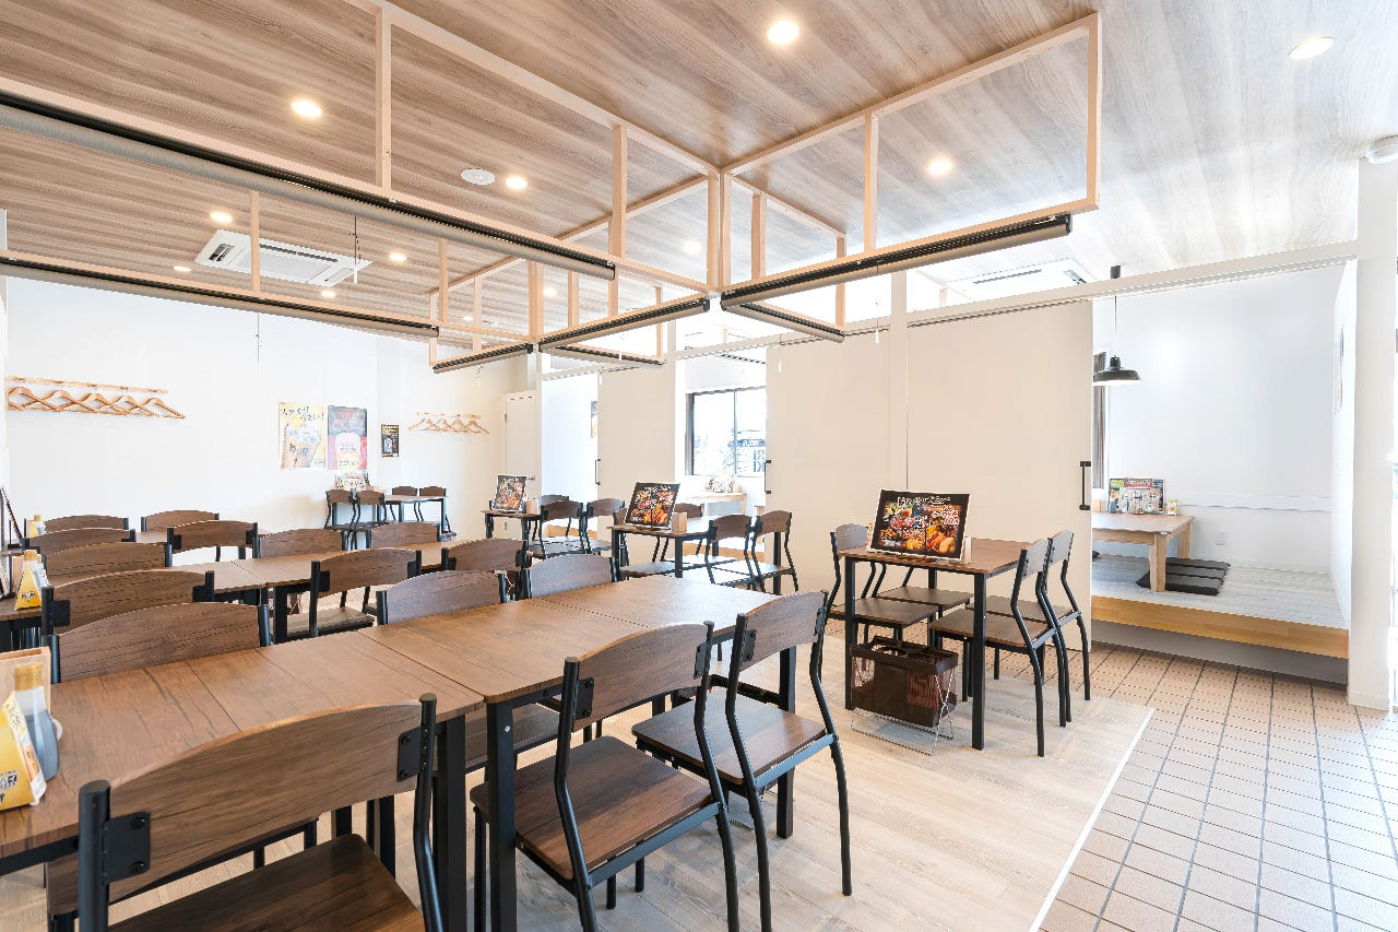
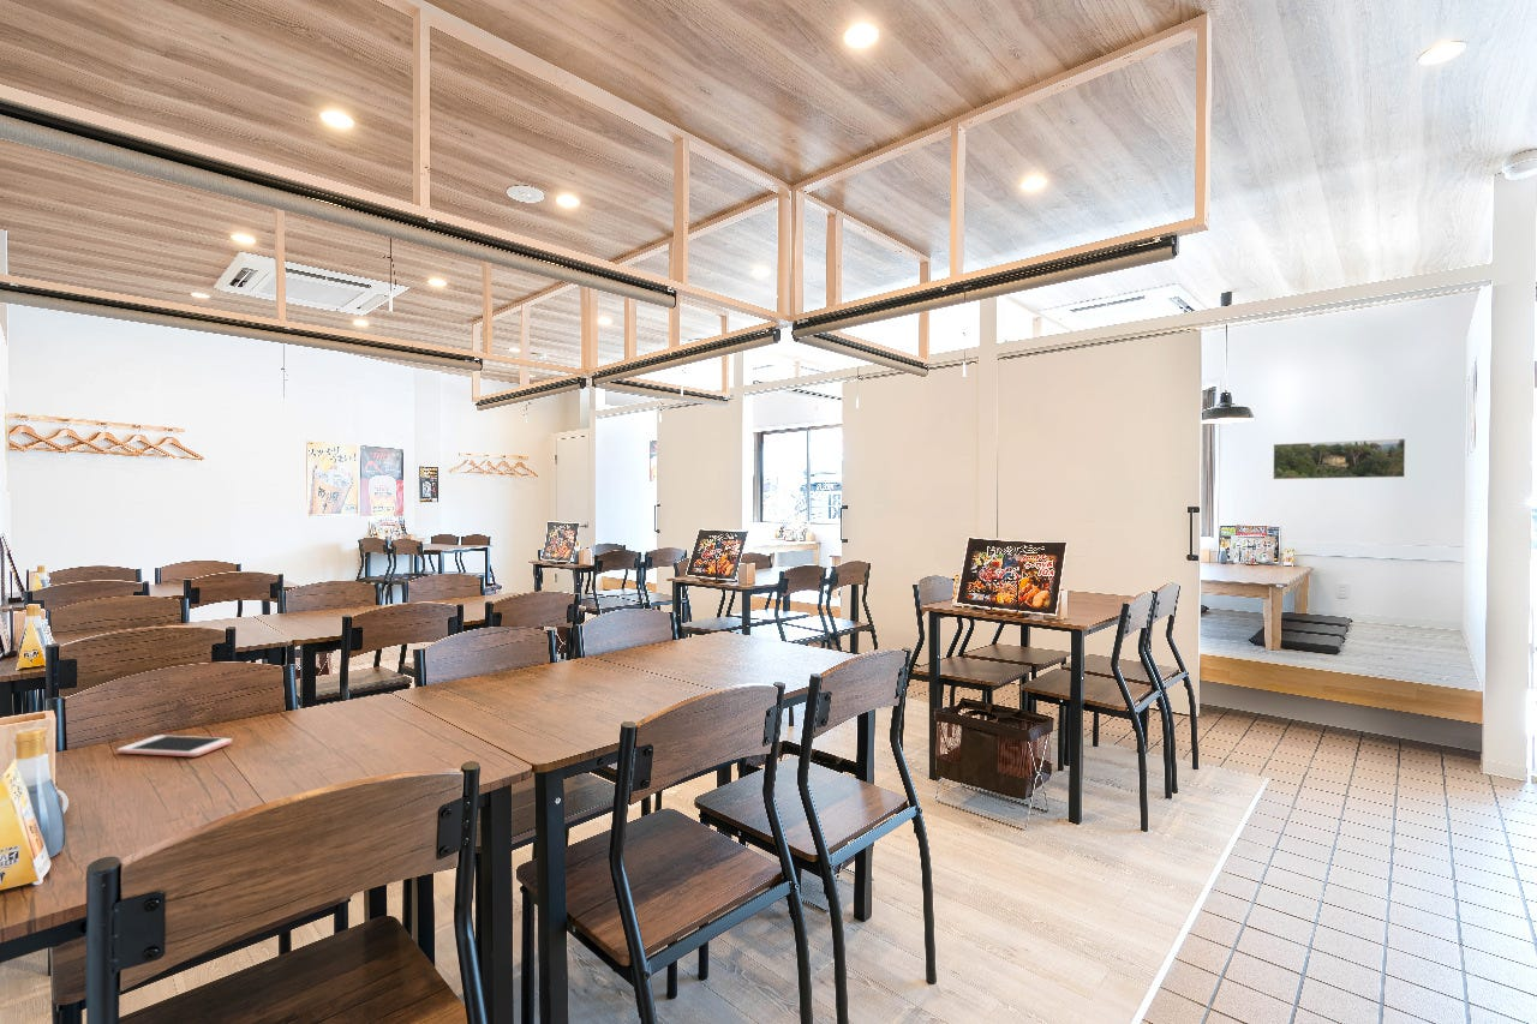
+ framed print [1272,438,1406,480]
+ cell phone [116,735,233,757]
